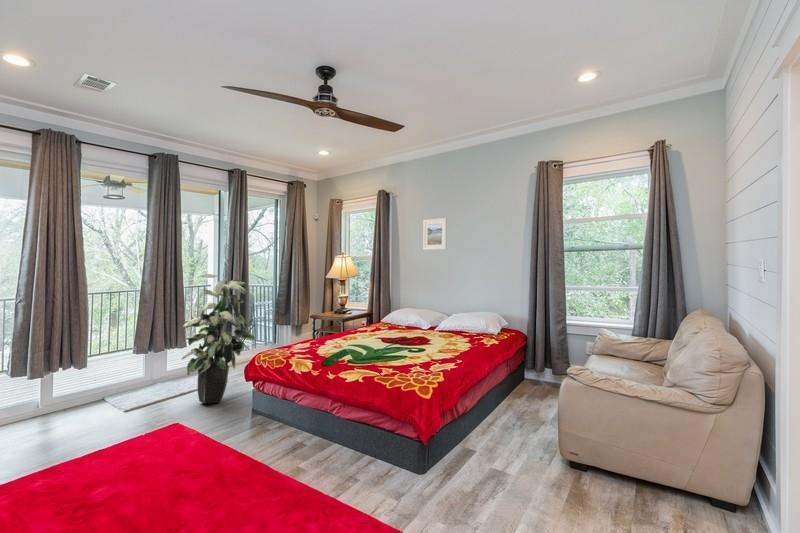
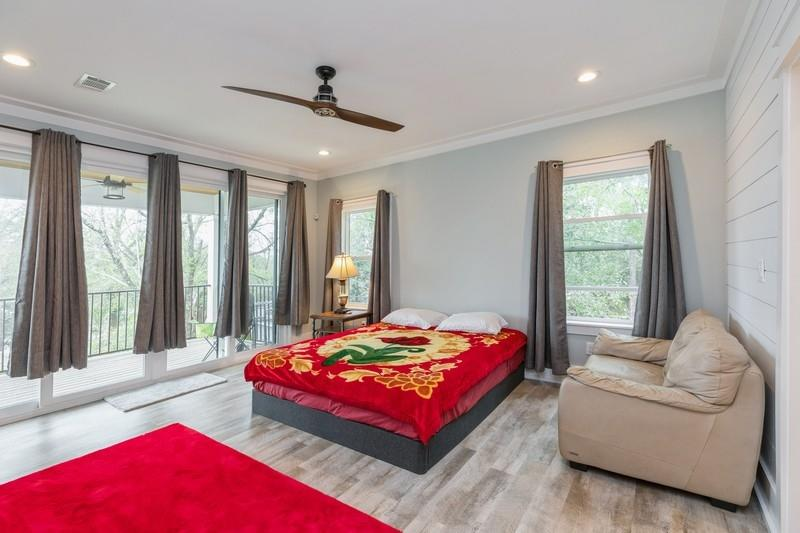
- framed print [422,217,448,251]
- indoor plant [181,273,256,405]
